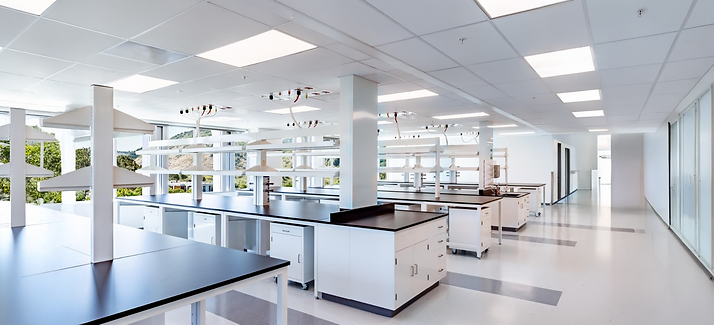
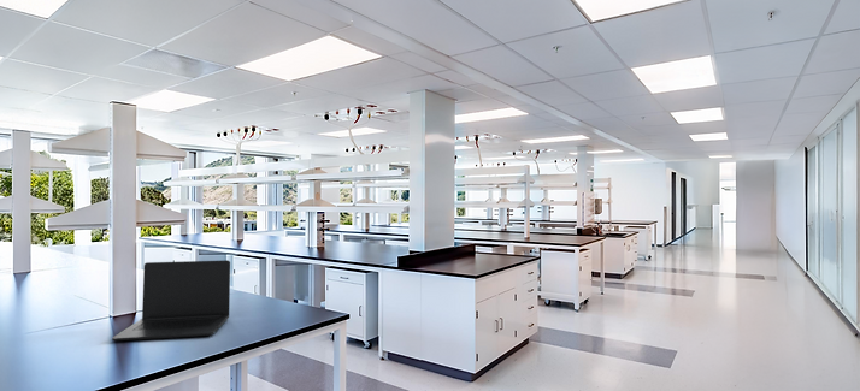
+ laptop [111,259,231,342]
